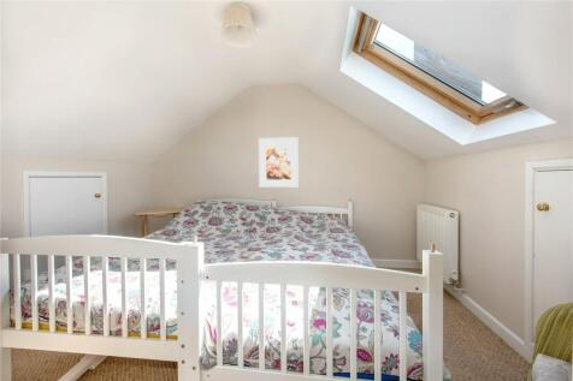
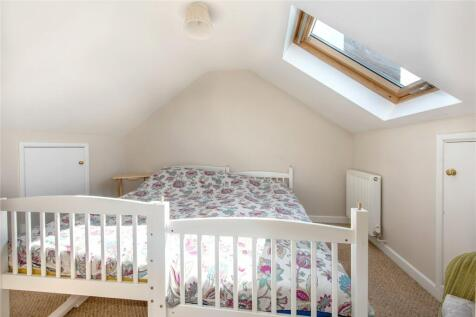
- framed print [258,136,300,189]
